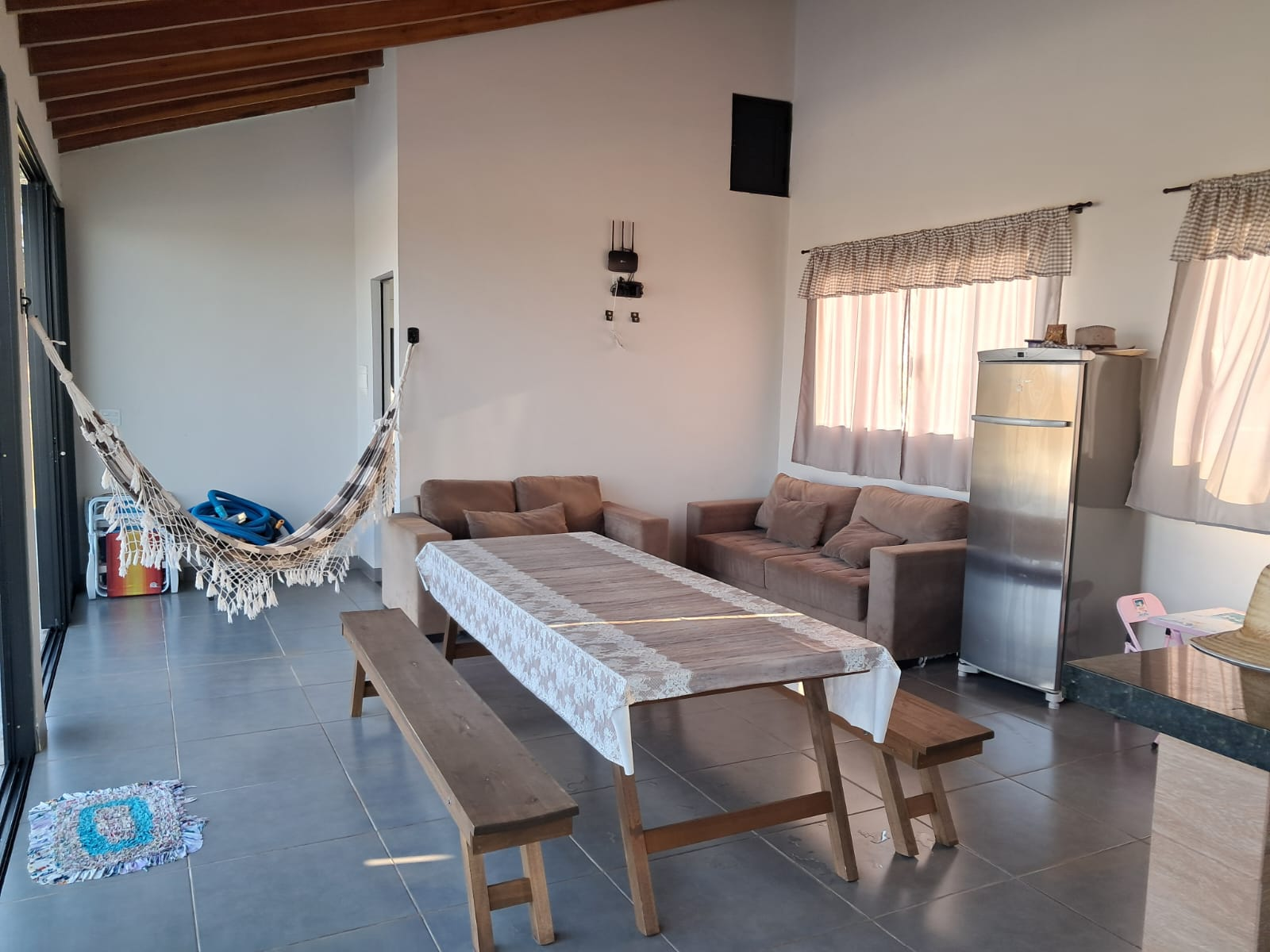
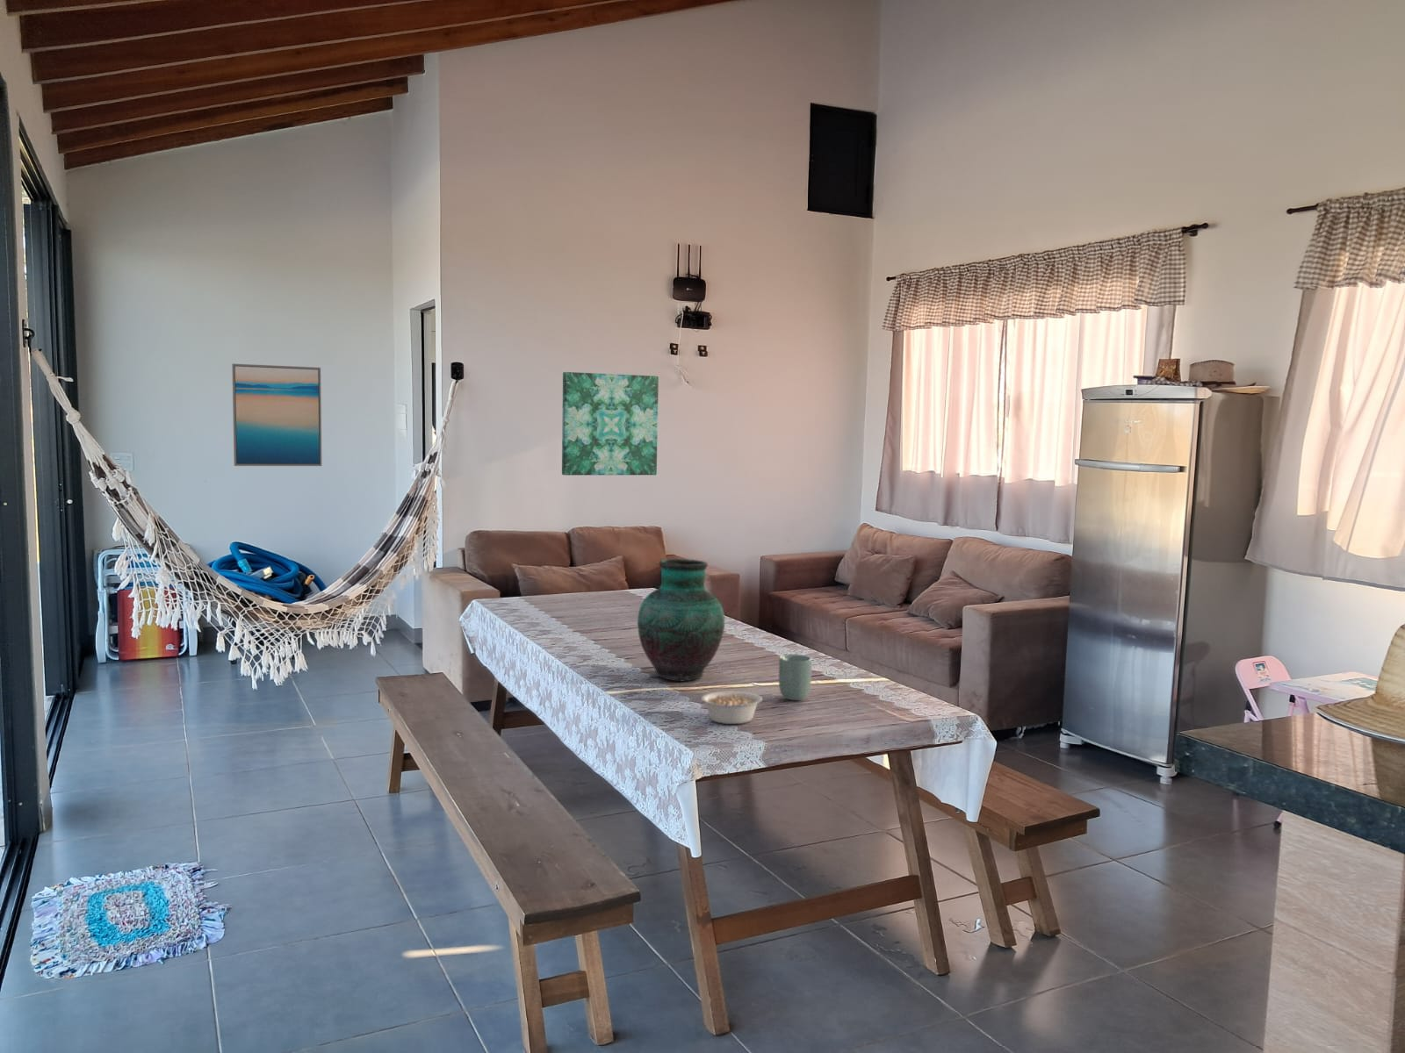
+ cup [778,654,813,701]
+ vase [636,559,726,681]
+ wall art [231,363,322,467]
+ wall art [561,372,659,477]
+ legume [700,690,772,724]
